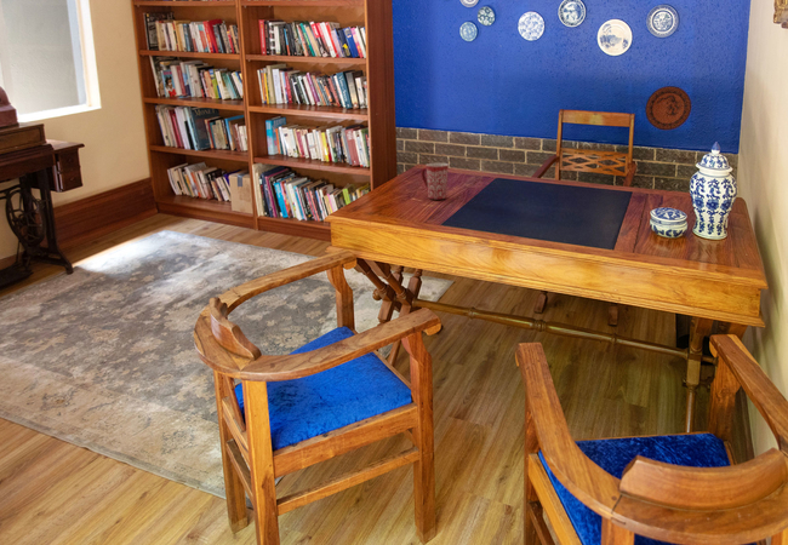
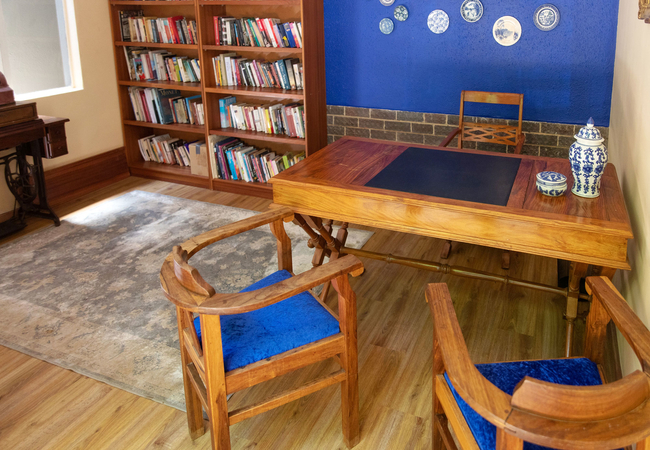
- mug [421,162,450,200]
- decorative plate [644,85,692,132]
